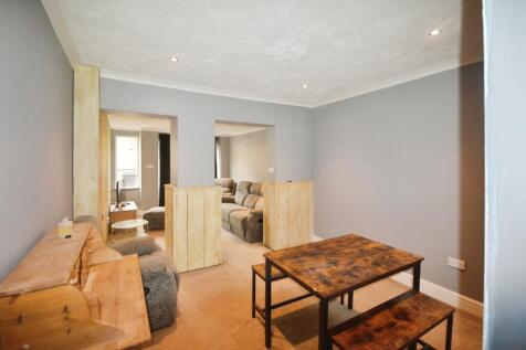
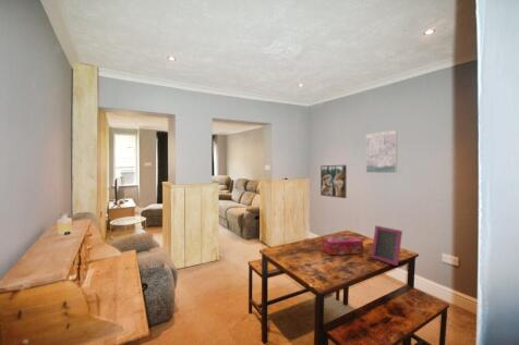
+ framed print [365,130,398,174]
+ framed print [319,164,348,199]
+ tissue box [321,235,364,256]
+ picture frame [370,224,403,267]
